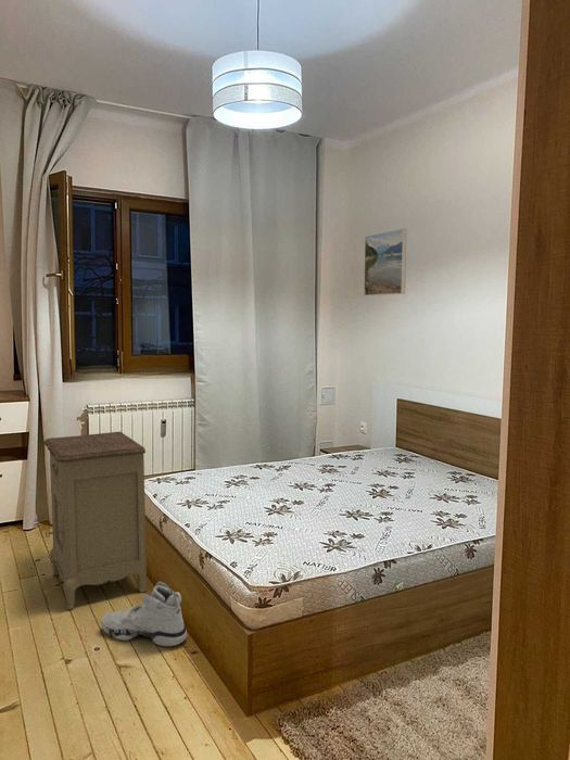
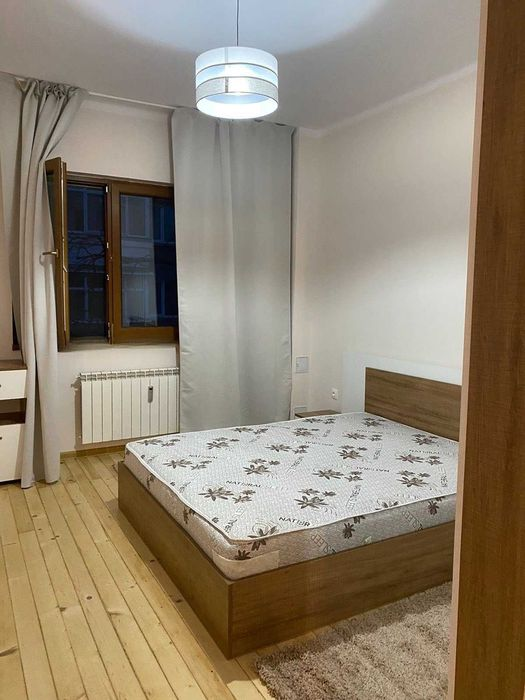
- sneaker [101,581,188,647]
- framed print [363,227,407,296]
- nightstand [42,431,148,610]
